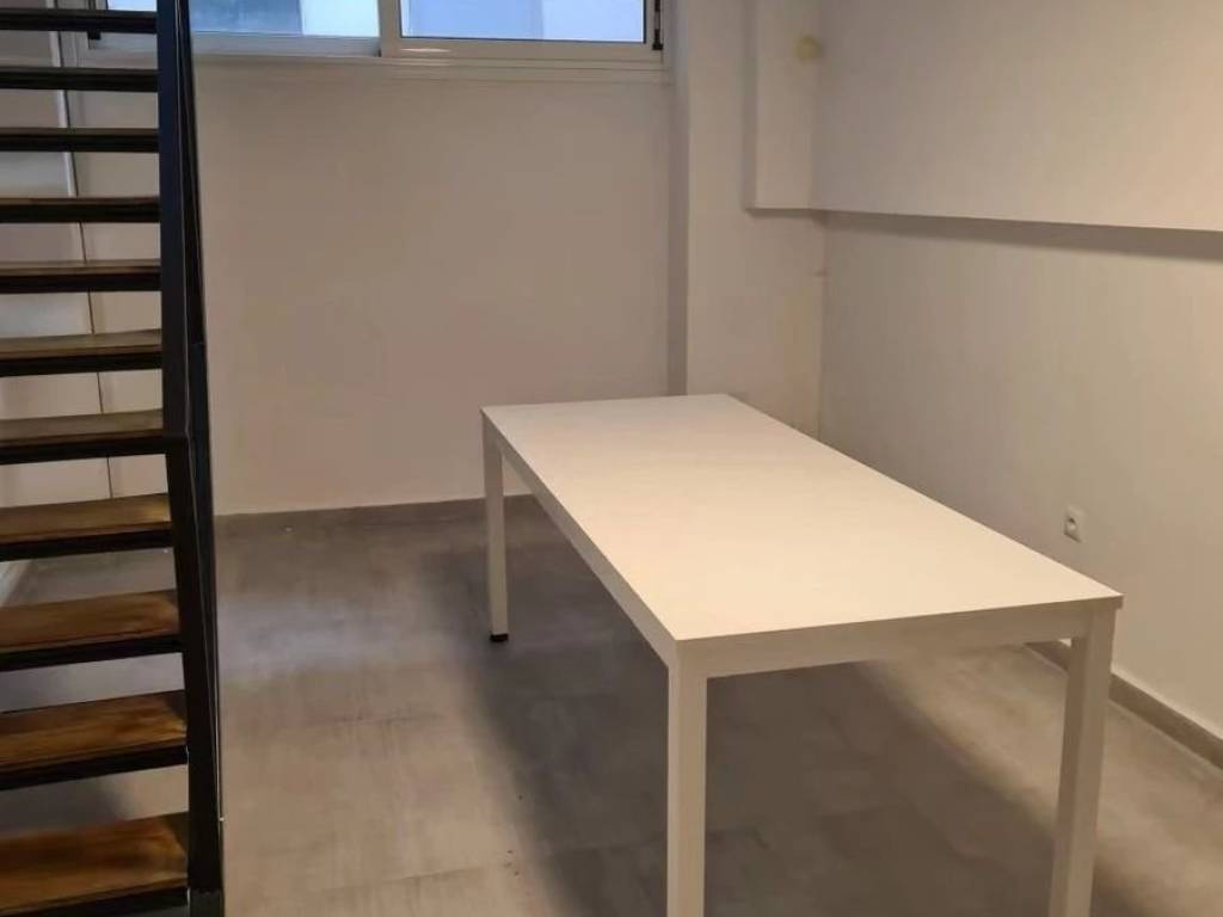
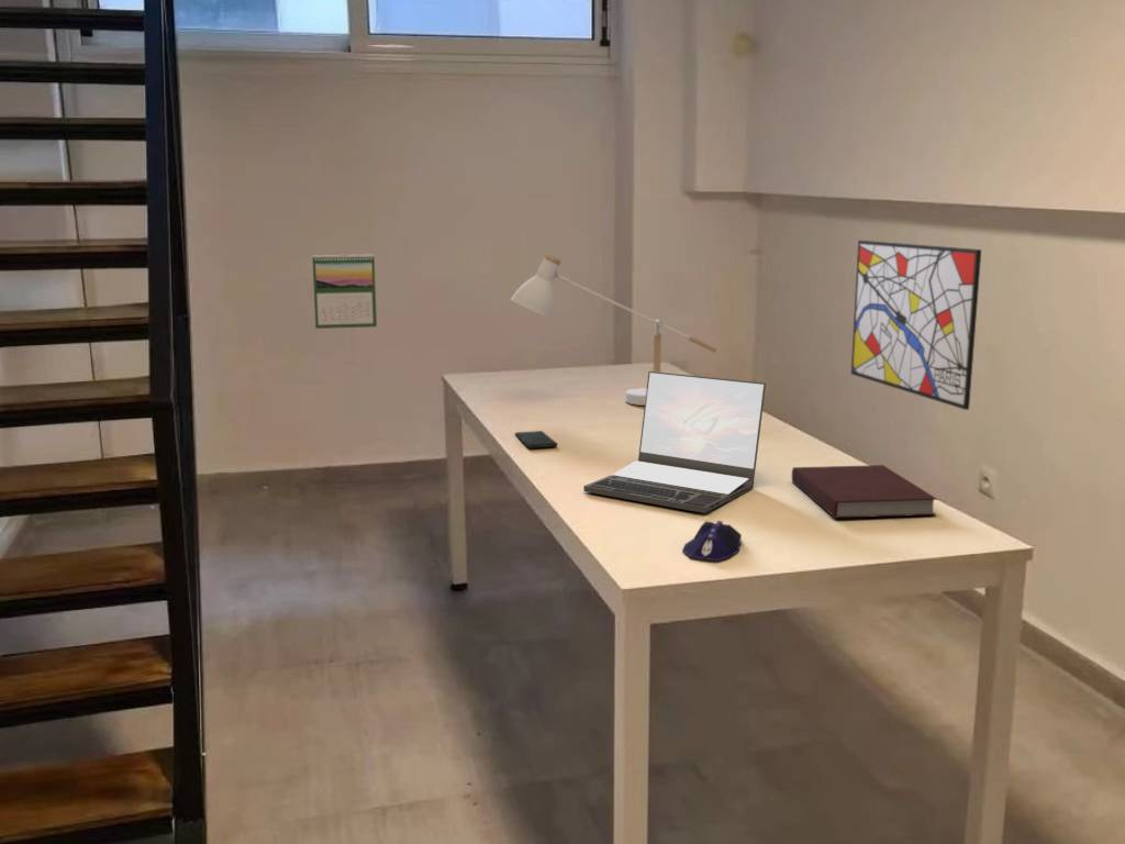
+ calendar [311,253,378,330]
+ computer mouse [681,520,743,562]
+ smartphone [514,430,558,449]
+ laptop [582,370,767,514]
+ desk lamp [510,253,719,407]
+ notebook [791,464,938,519]
+ wall art [850,240,982,411]
